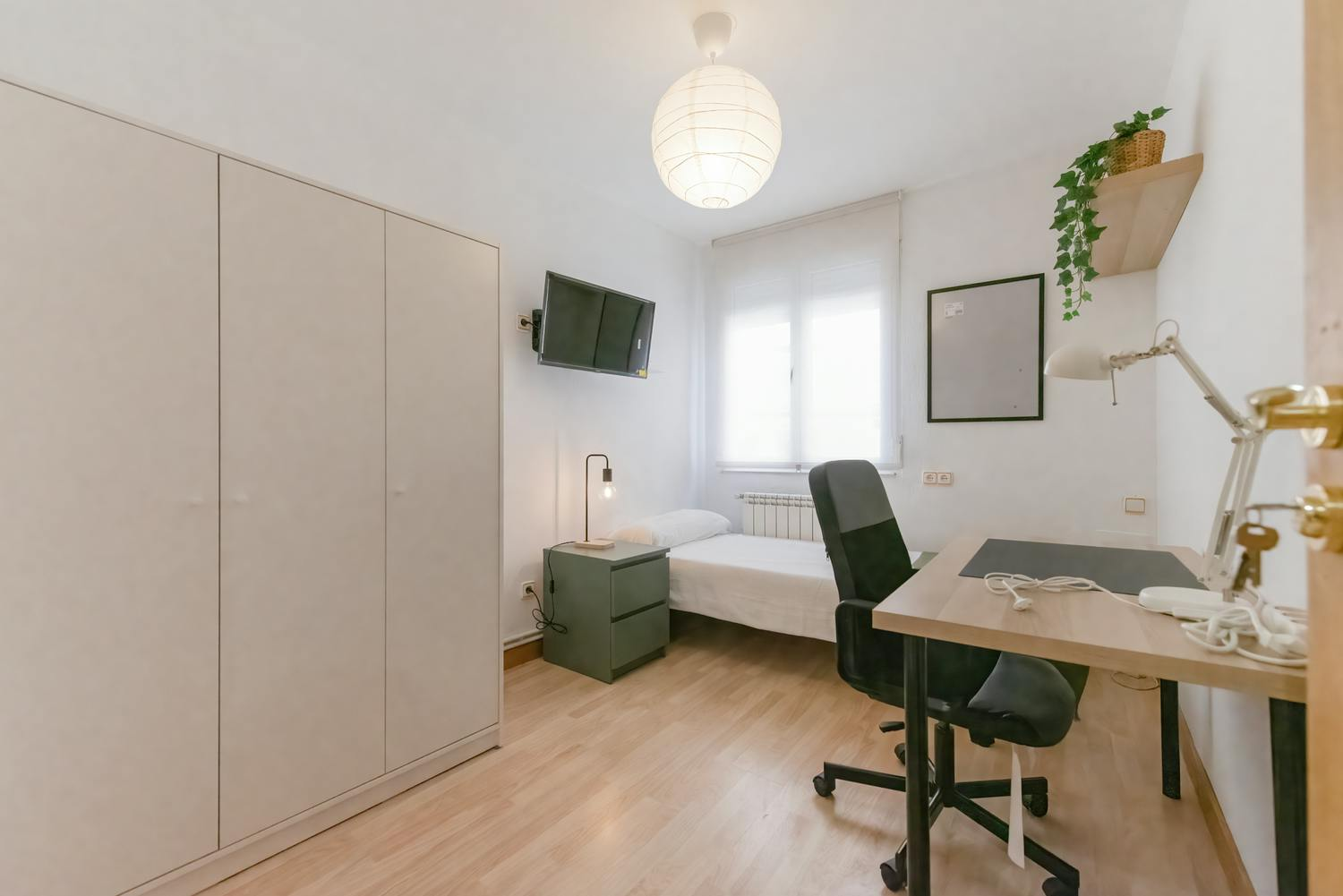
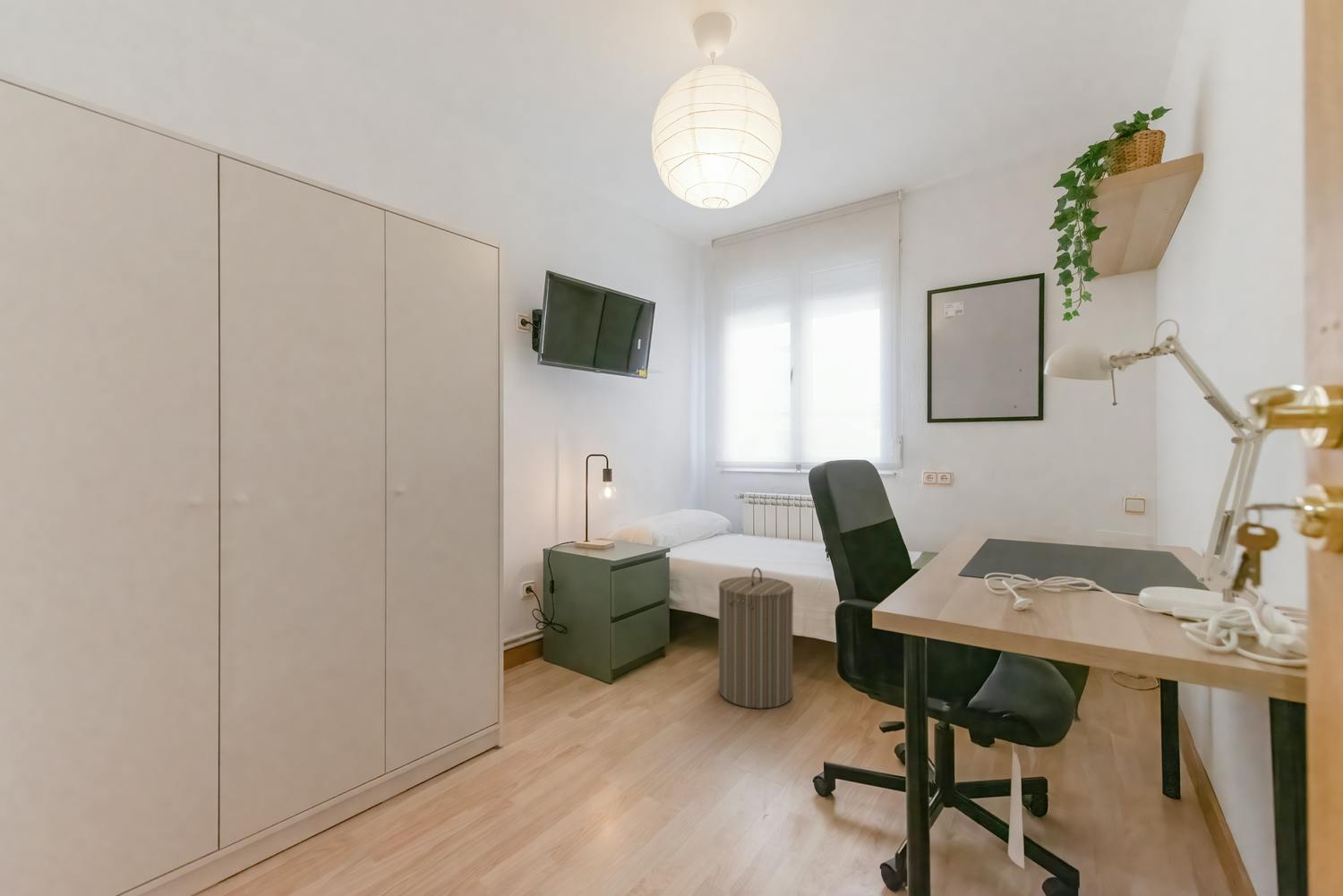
+ laundry hamper [717,567,794,710]
